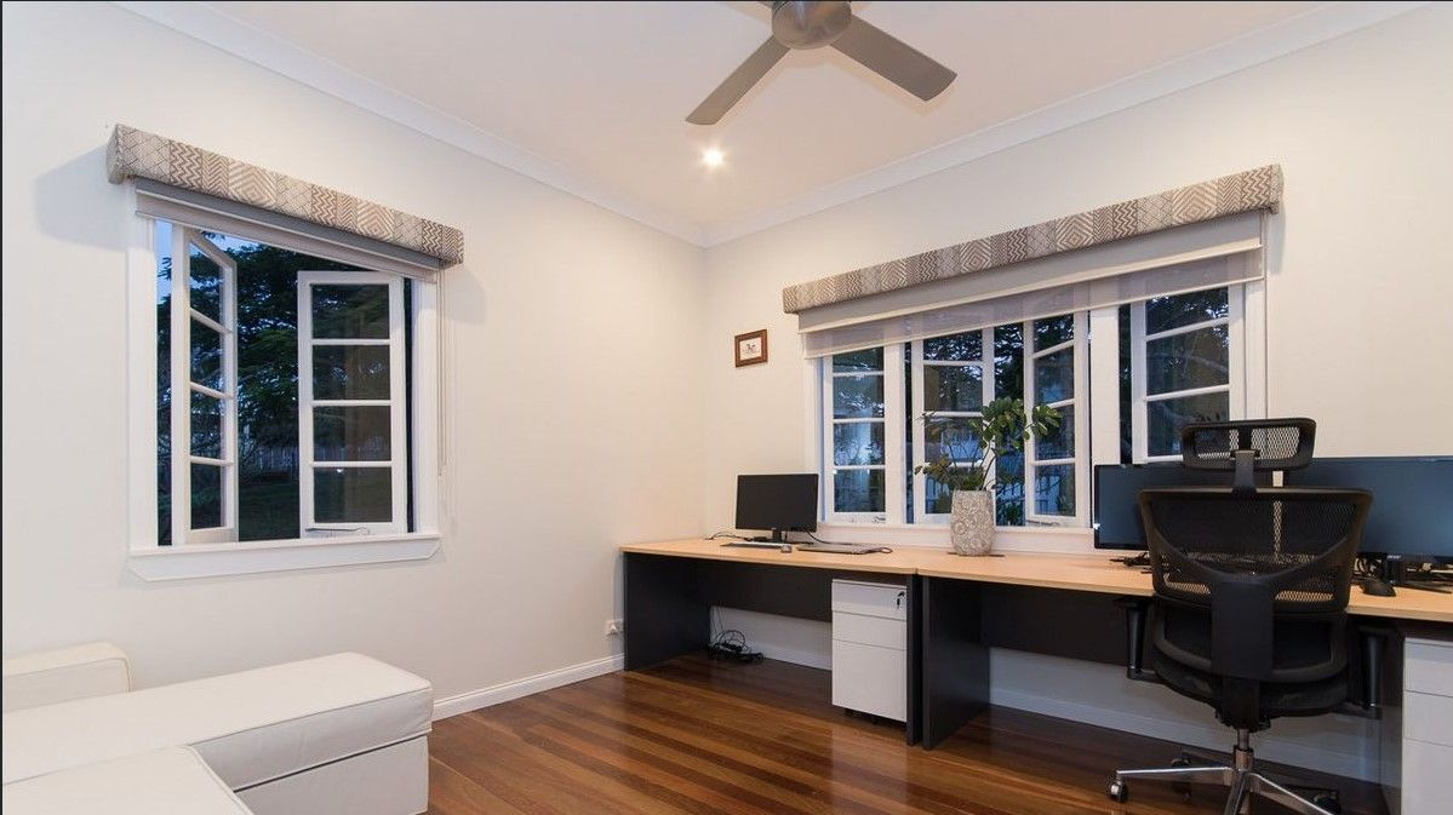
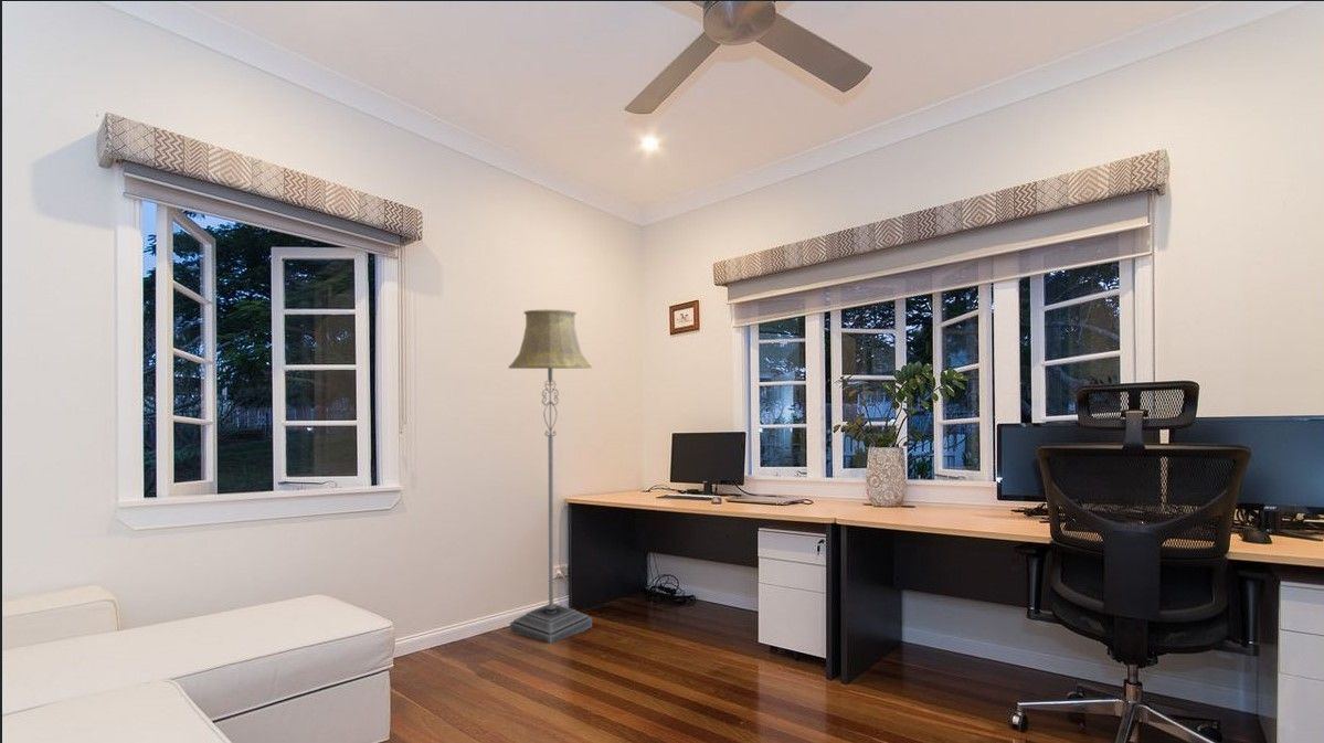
+ floor lamp [508,309,593,644]
